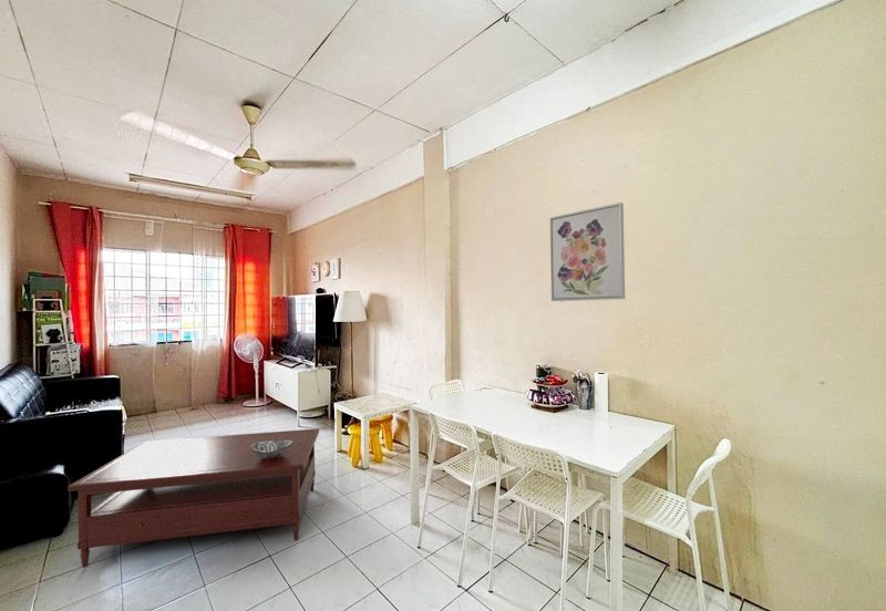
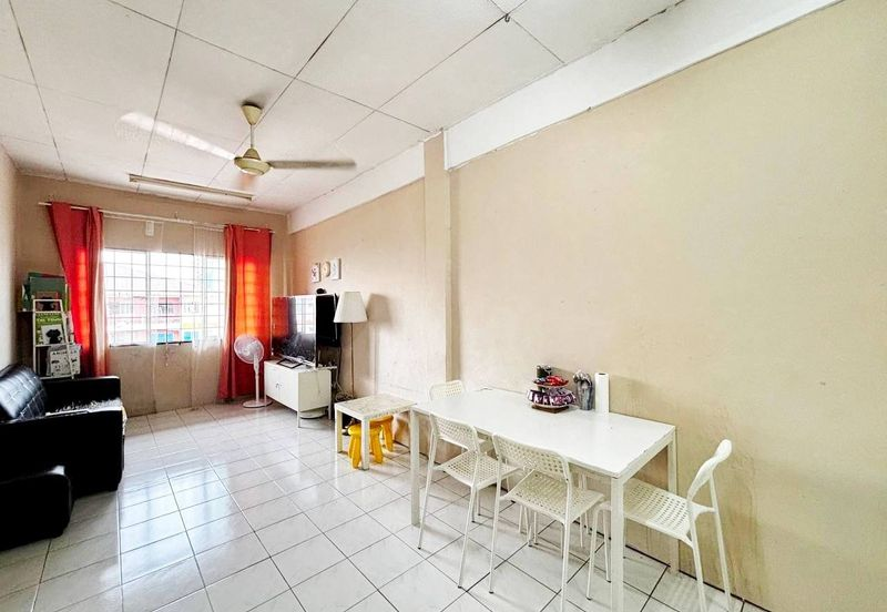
- decorative bowl [250,441,293,459]
- wall art [549,201,626,302]
- coffee table [66,427,320,569]
